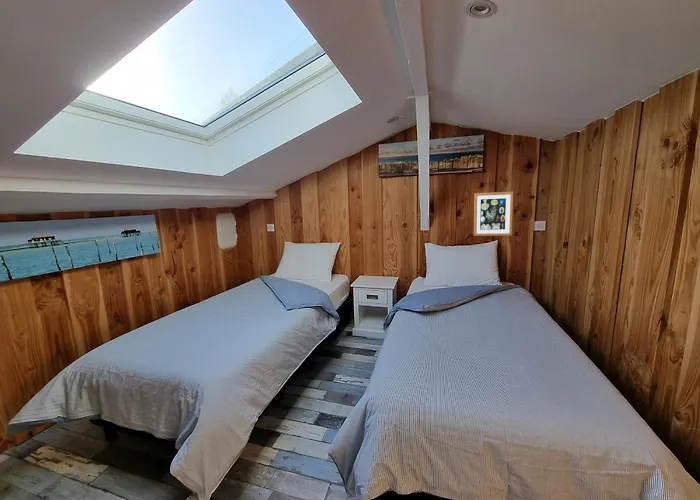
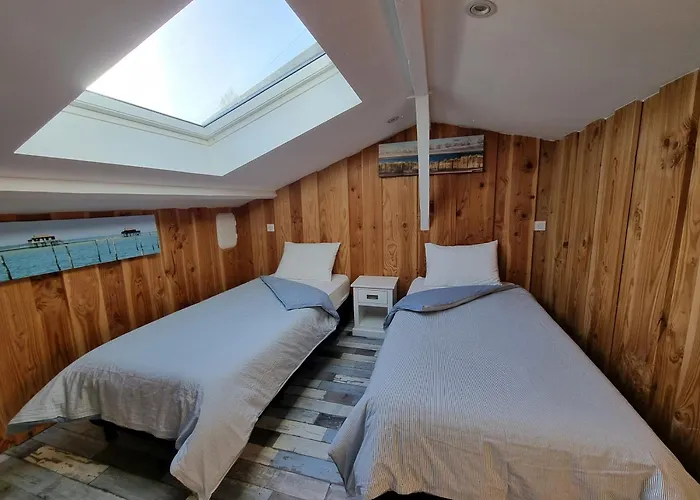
- wall art [473,191,514,237]
